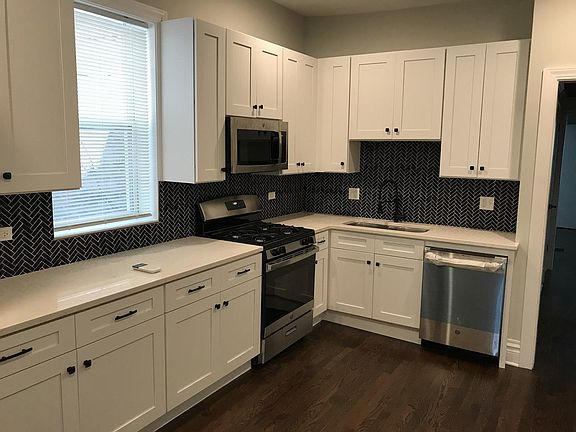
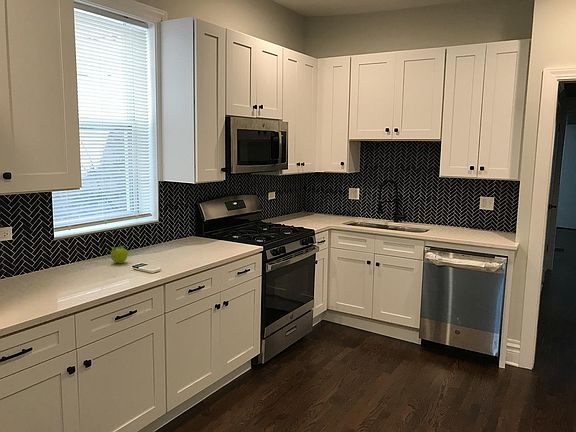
+ fruit [110,245,129,264]
